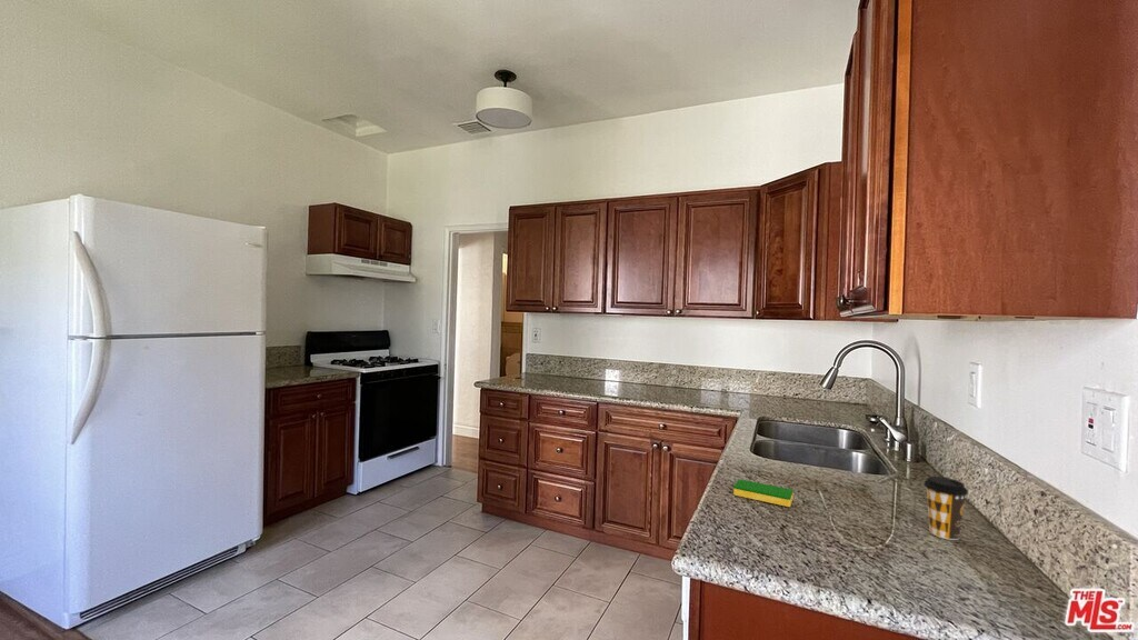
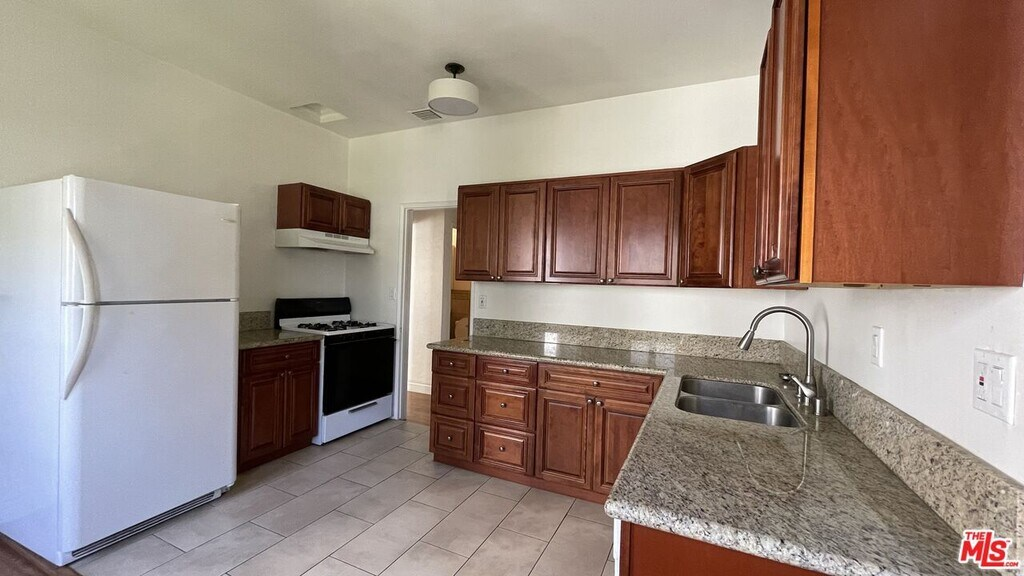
- coffee cup [922,476,969,541]
- dish sponge [732,478,795,508]
